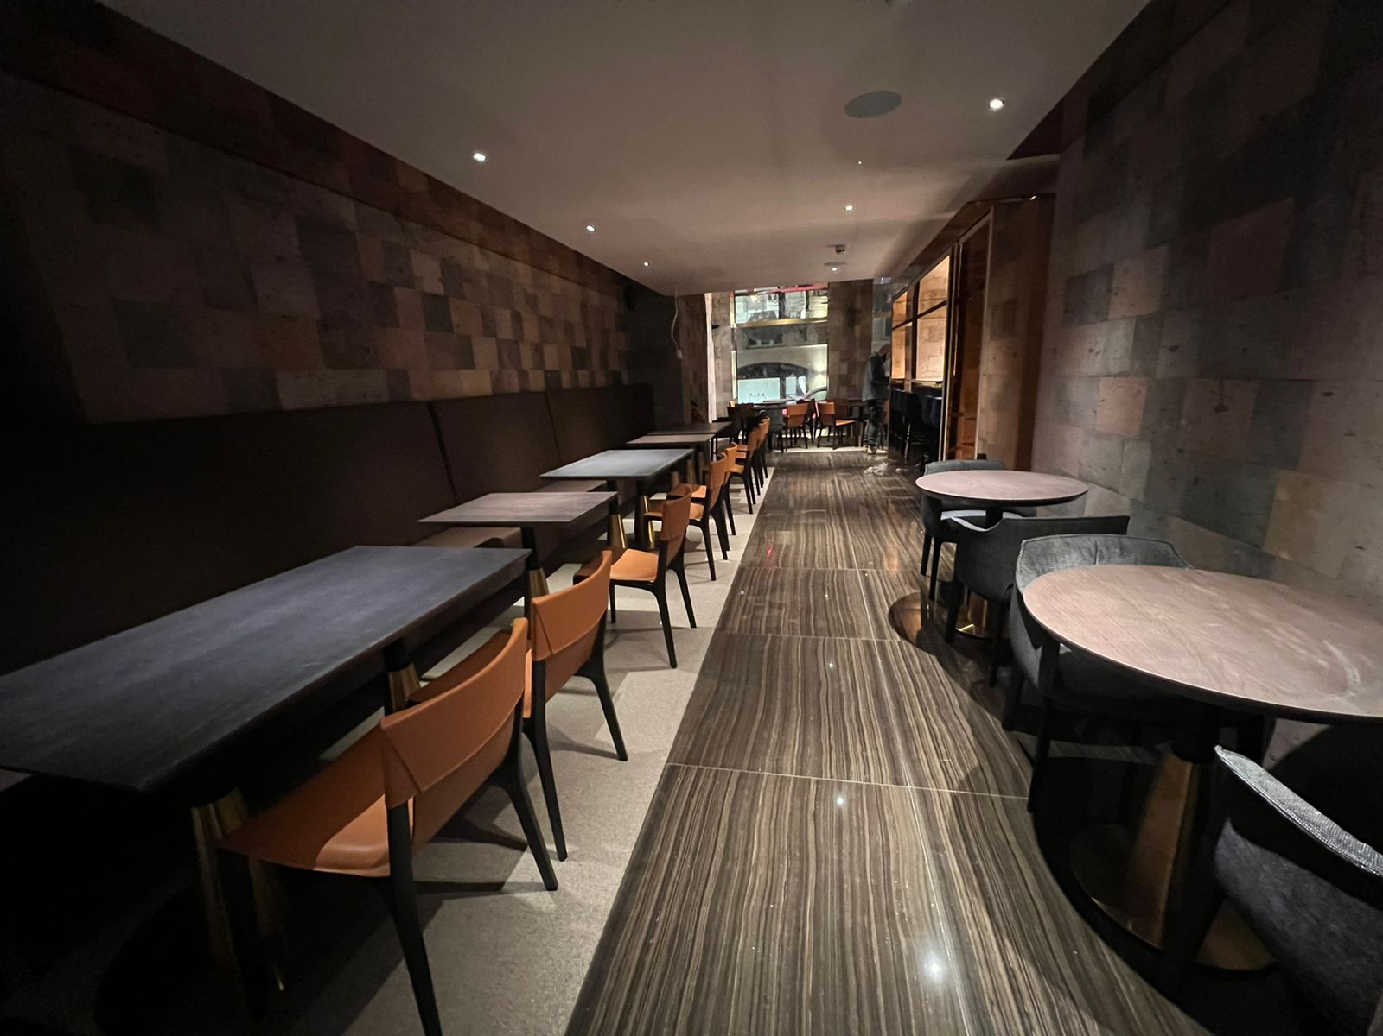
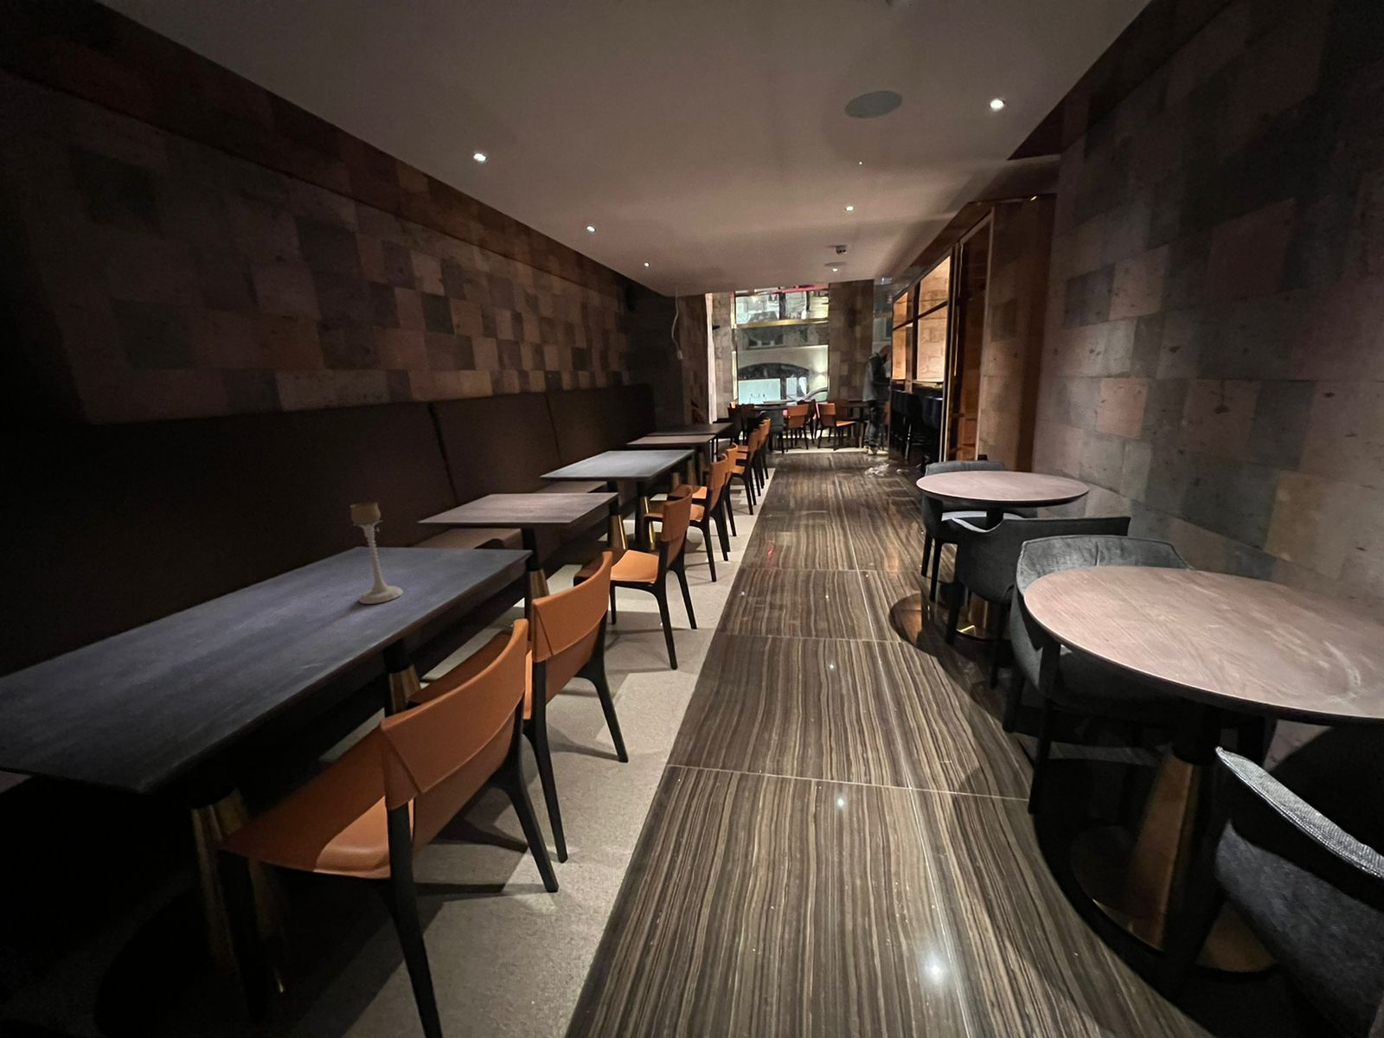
+ candle holder [350,500,404,605]
